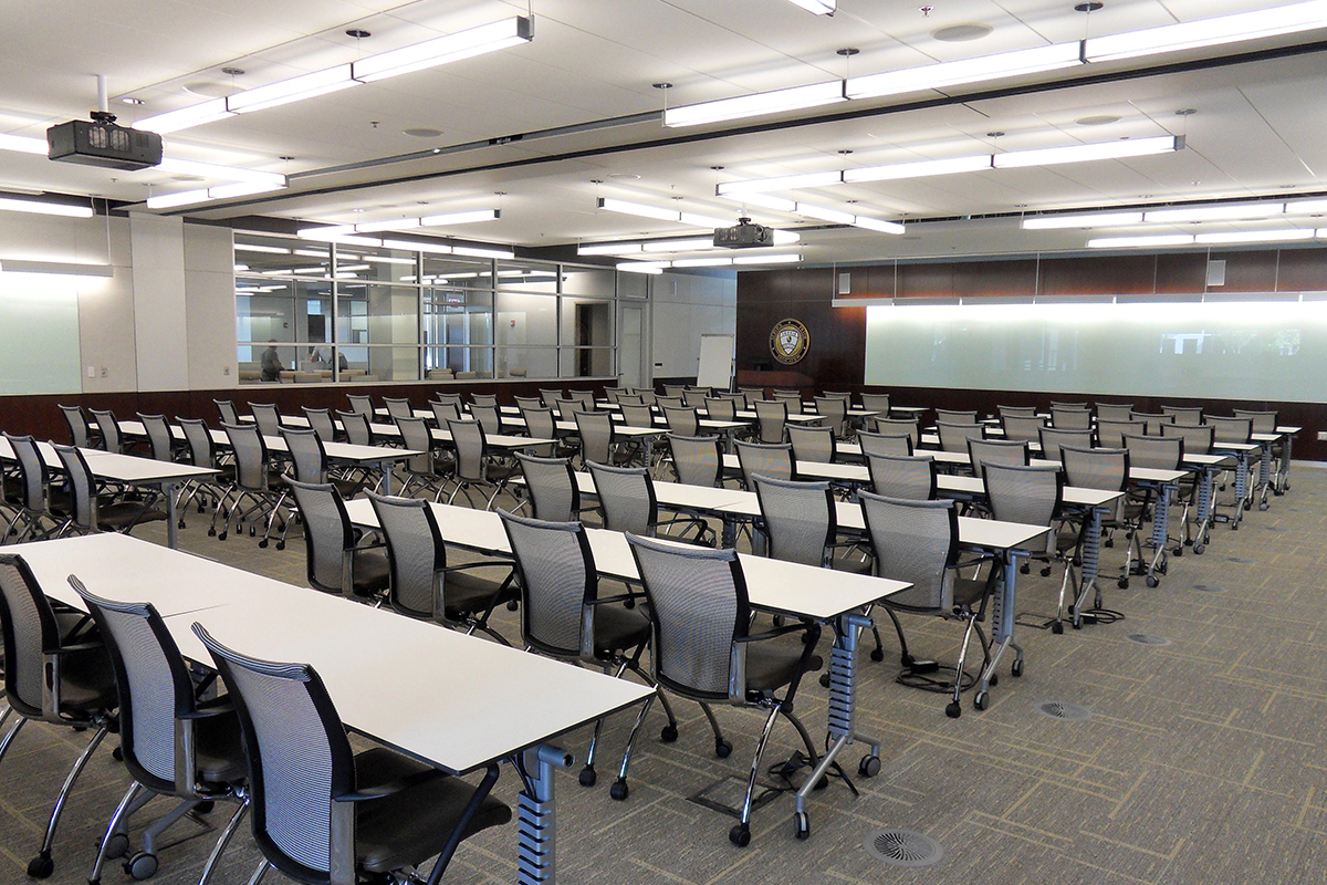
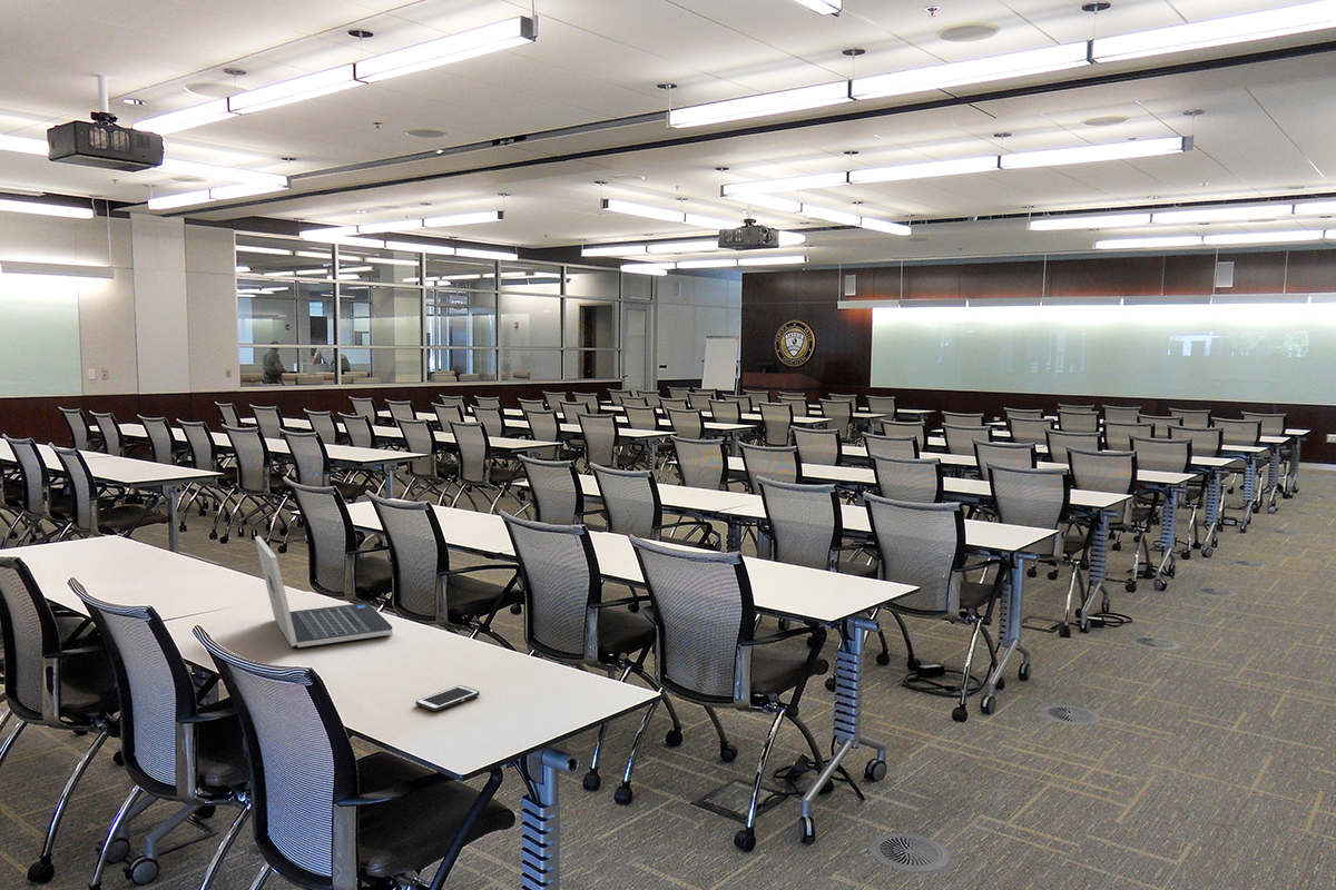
+ laptop [254,535,394,649]
+ cell phone [415,684,481,712]
